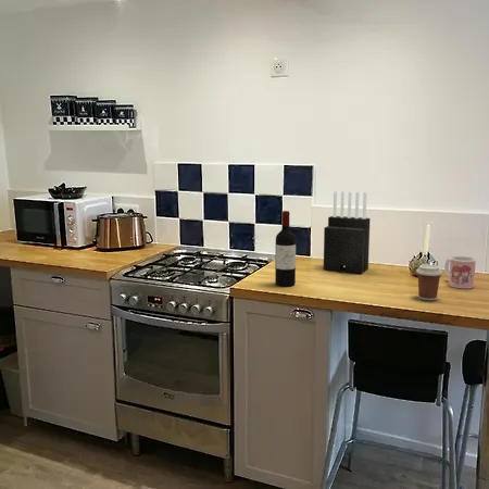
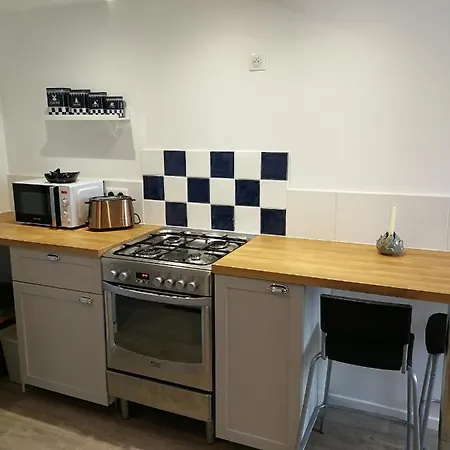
- knife block [323,190,372,275]
- mug [443,255,477,289]
- coffee cup [415,263,443,301]
- wine bottle [274,210,297,287]
